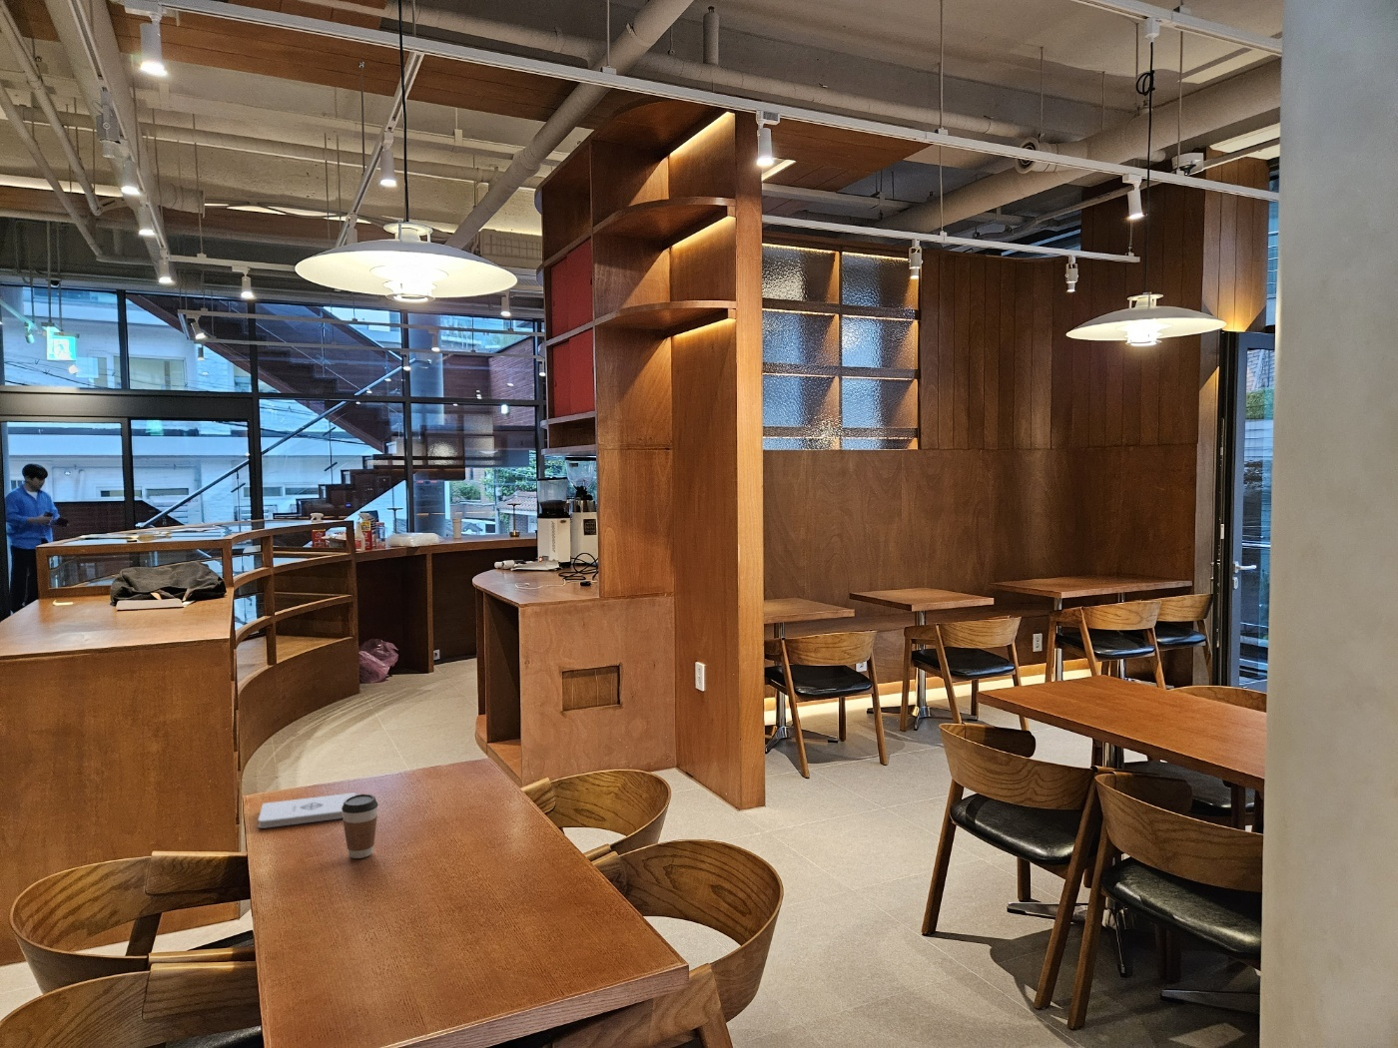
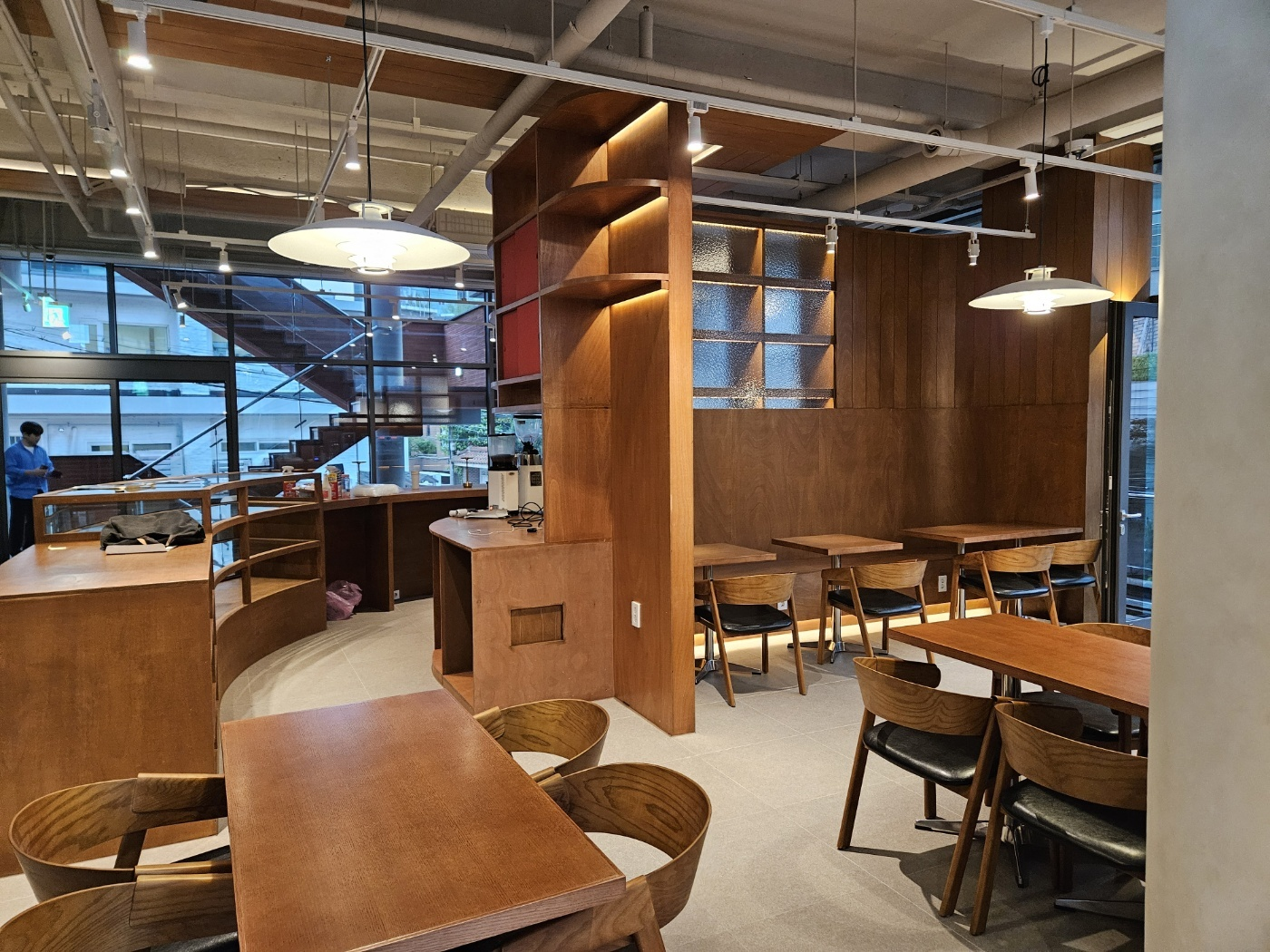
- coffee cup [341,794,380,860]
- notepad [258,792,357,829]
